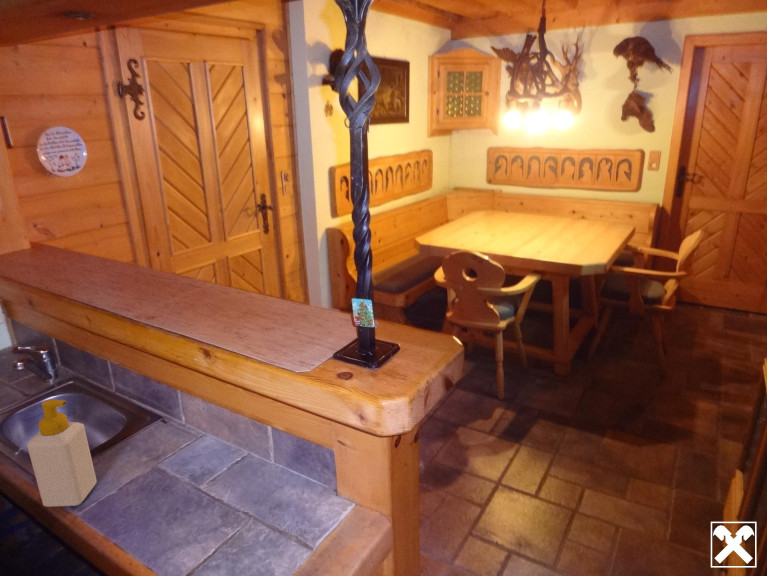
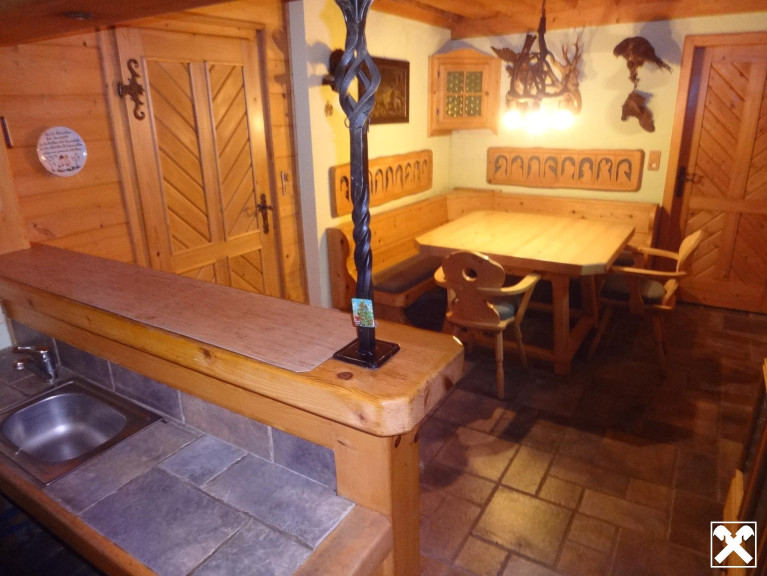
- soap bottle [27,398,97,508]
